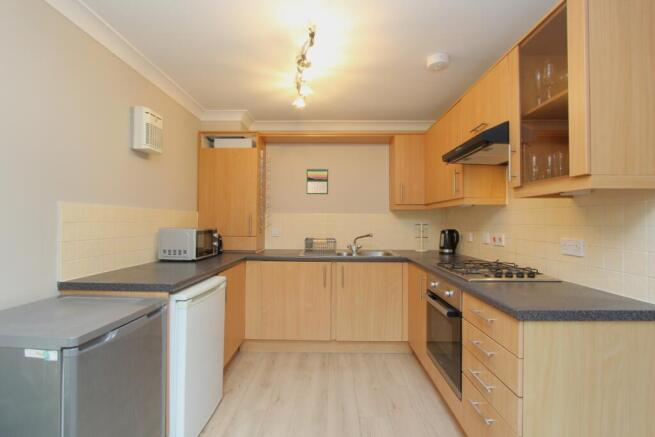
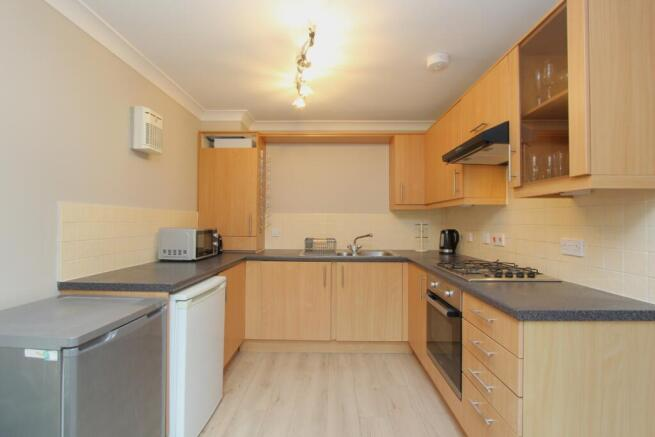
- calendar [306,168,329,195]
